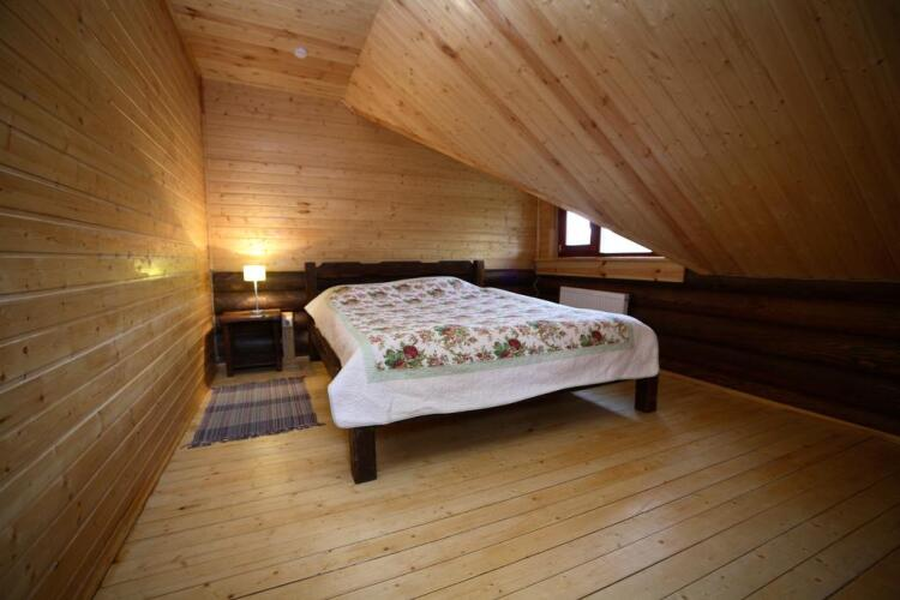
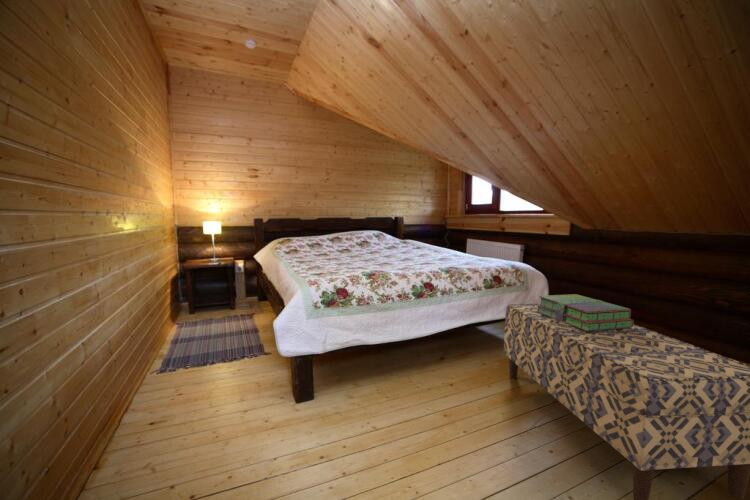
+ bench [503,303,750,500]
+ stack of books [536,293,635,331]
